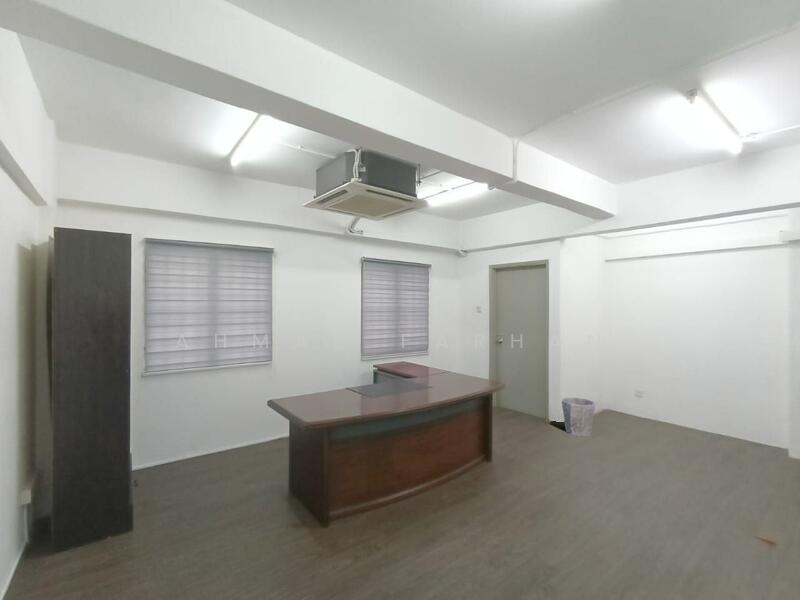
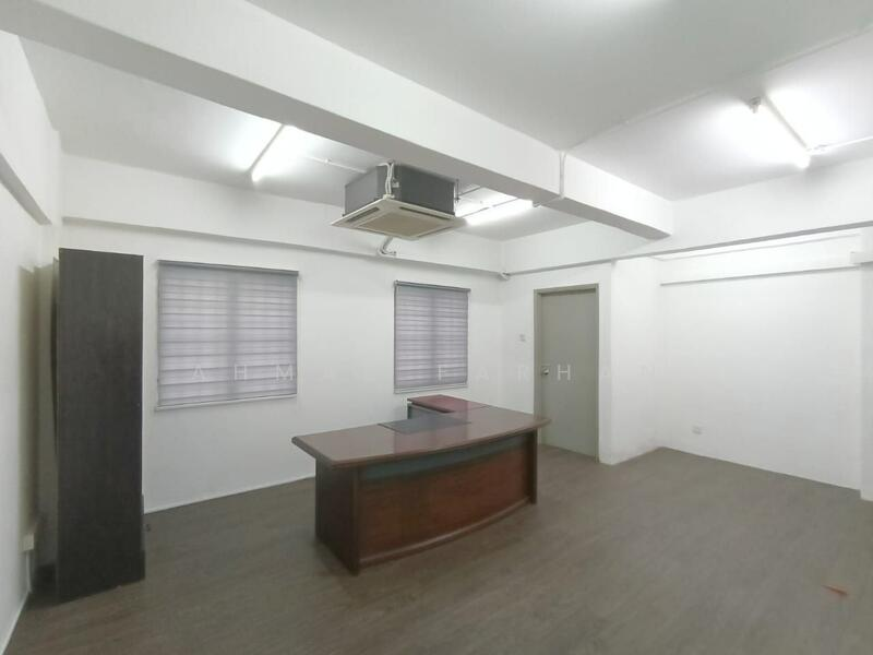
- waste bin [561,397,597,437]
